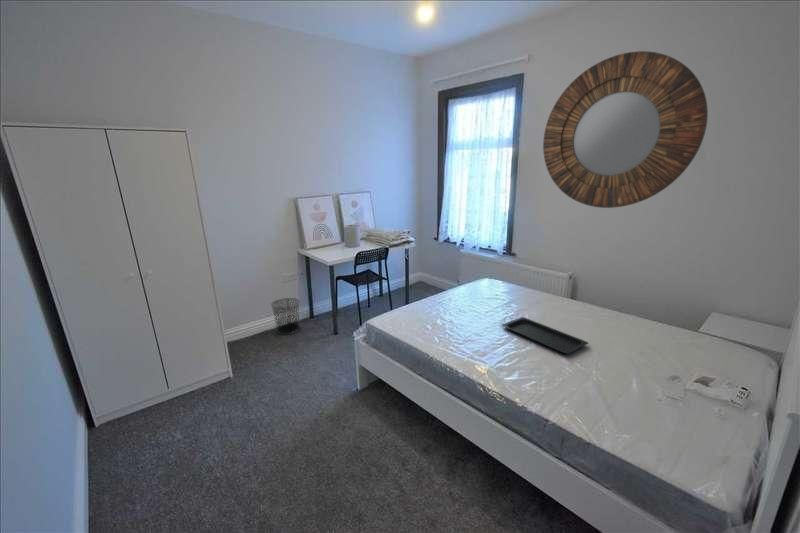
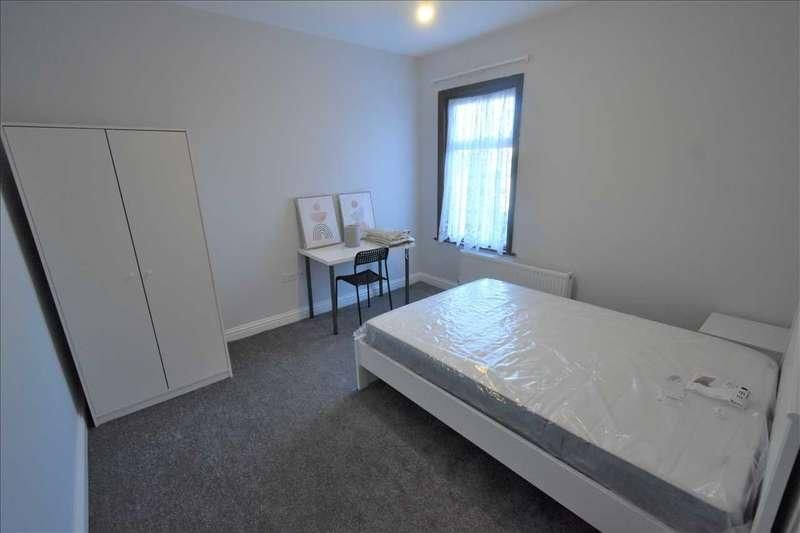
- serving tray [501,316,589,355]
- home mirror [542,50,709,209]
- waste bin [270,297,301,335]
